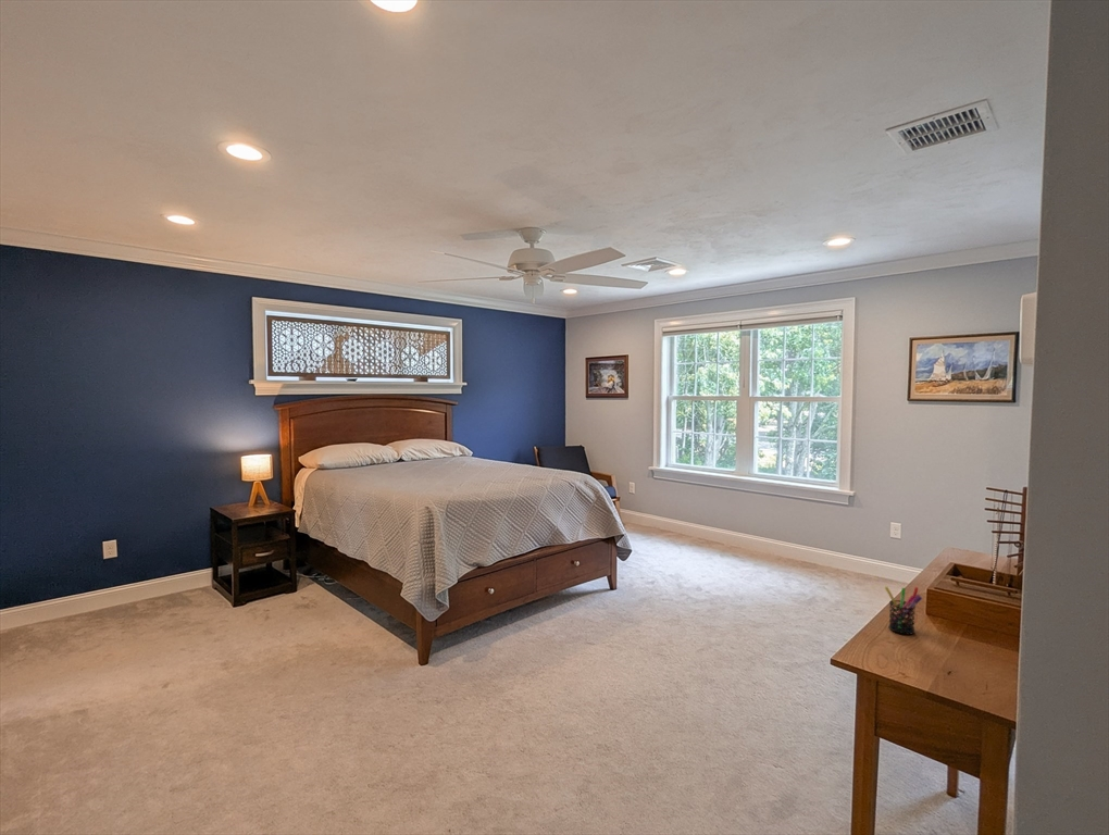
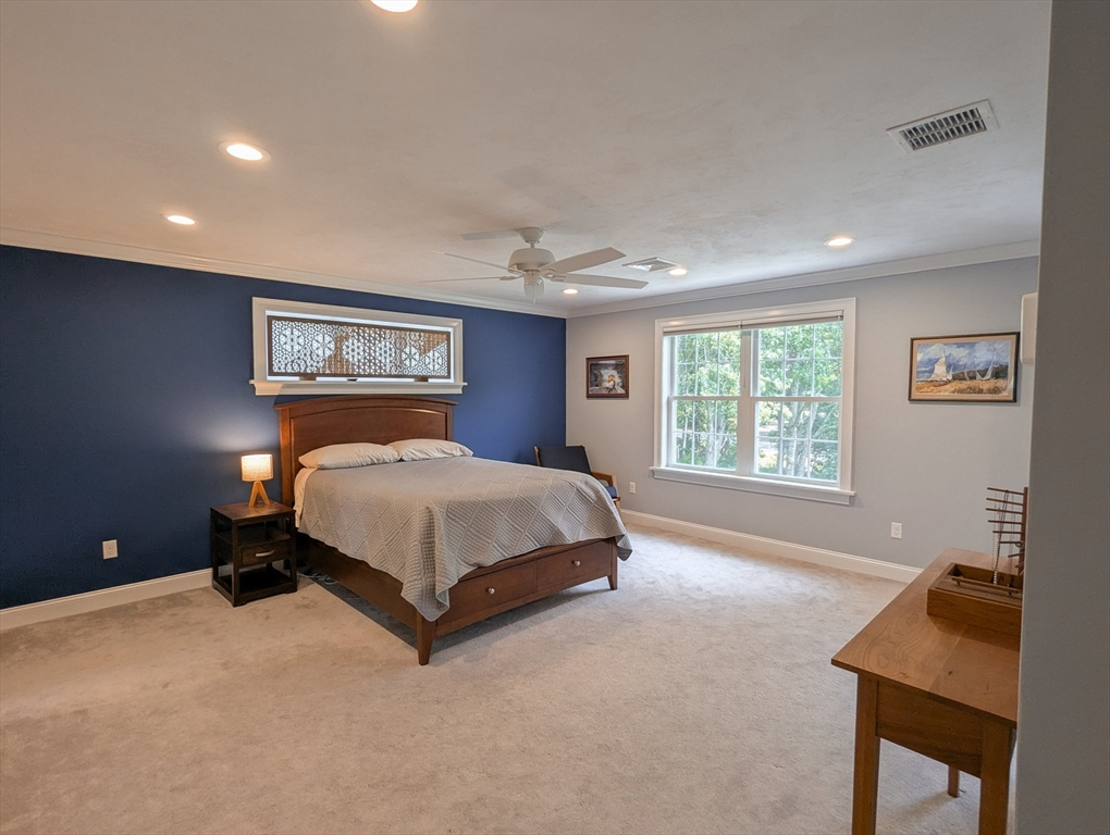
- pen holder [884,585,923,636]
